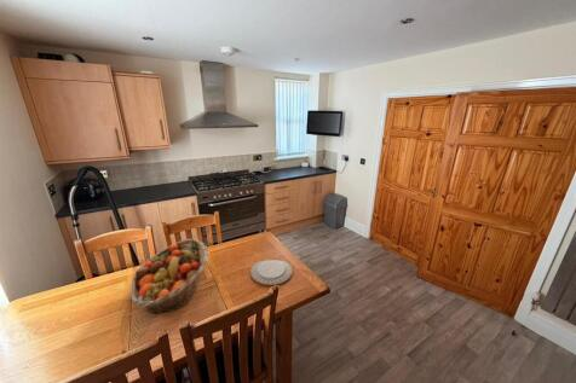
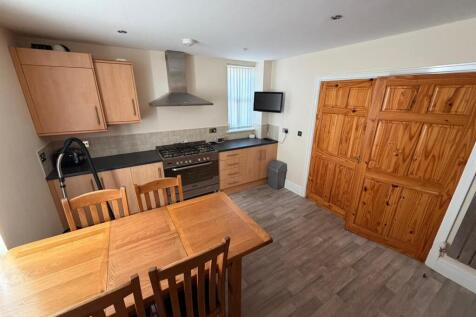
- fruit basket [129,238,211,314]
- chinaware [249,259,294,286]
